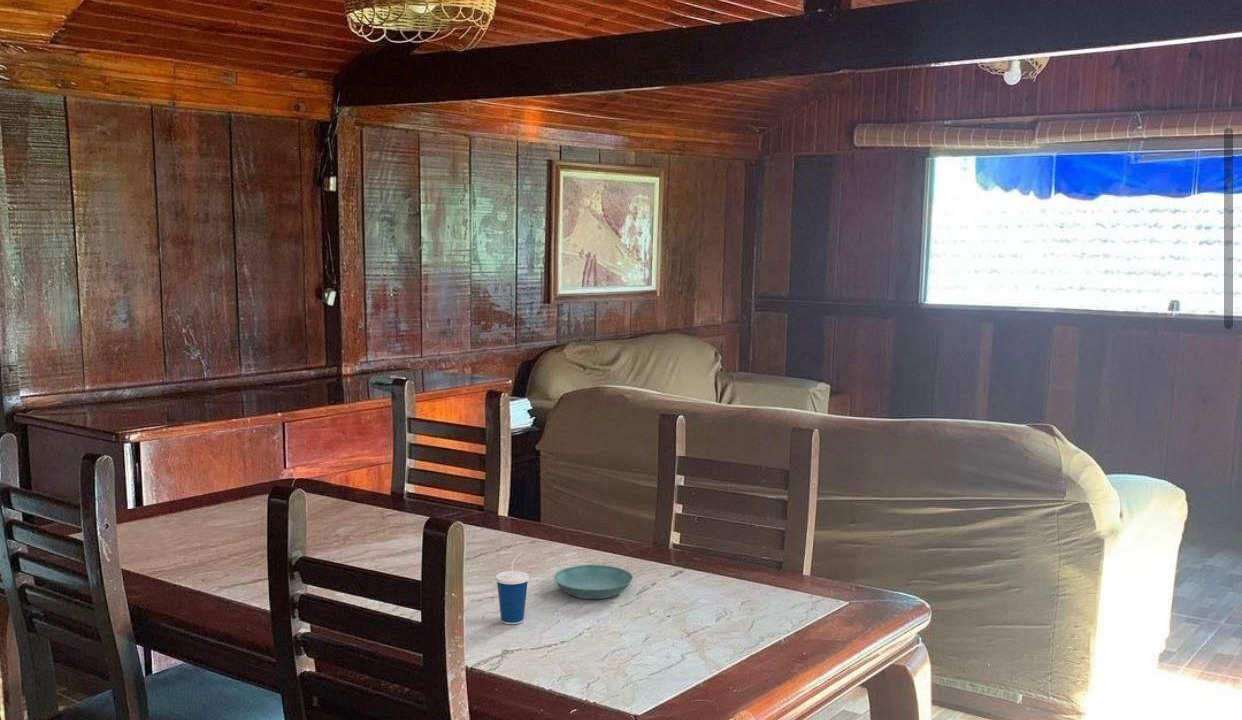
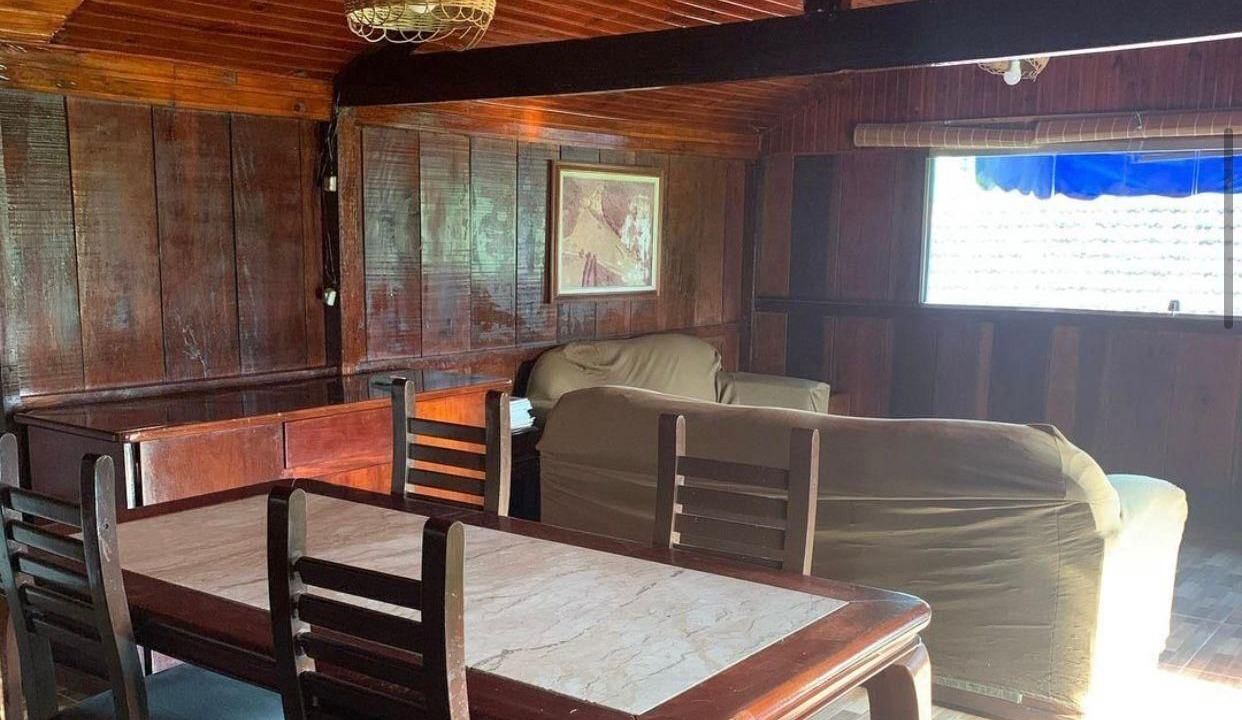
- cup [494,549,530,625]
- saucer [553,564,634,600]
